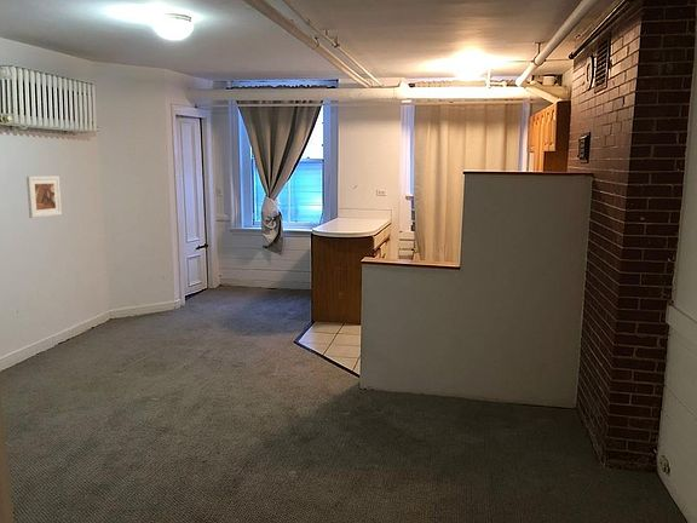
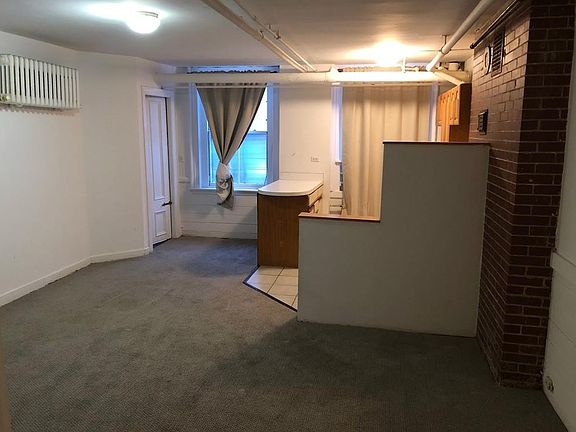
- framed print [25,174,63,219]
